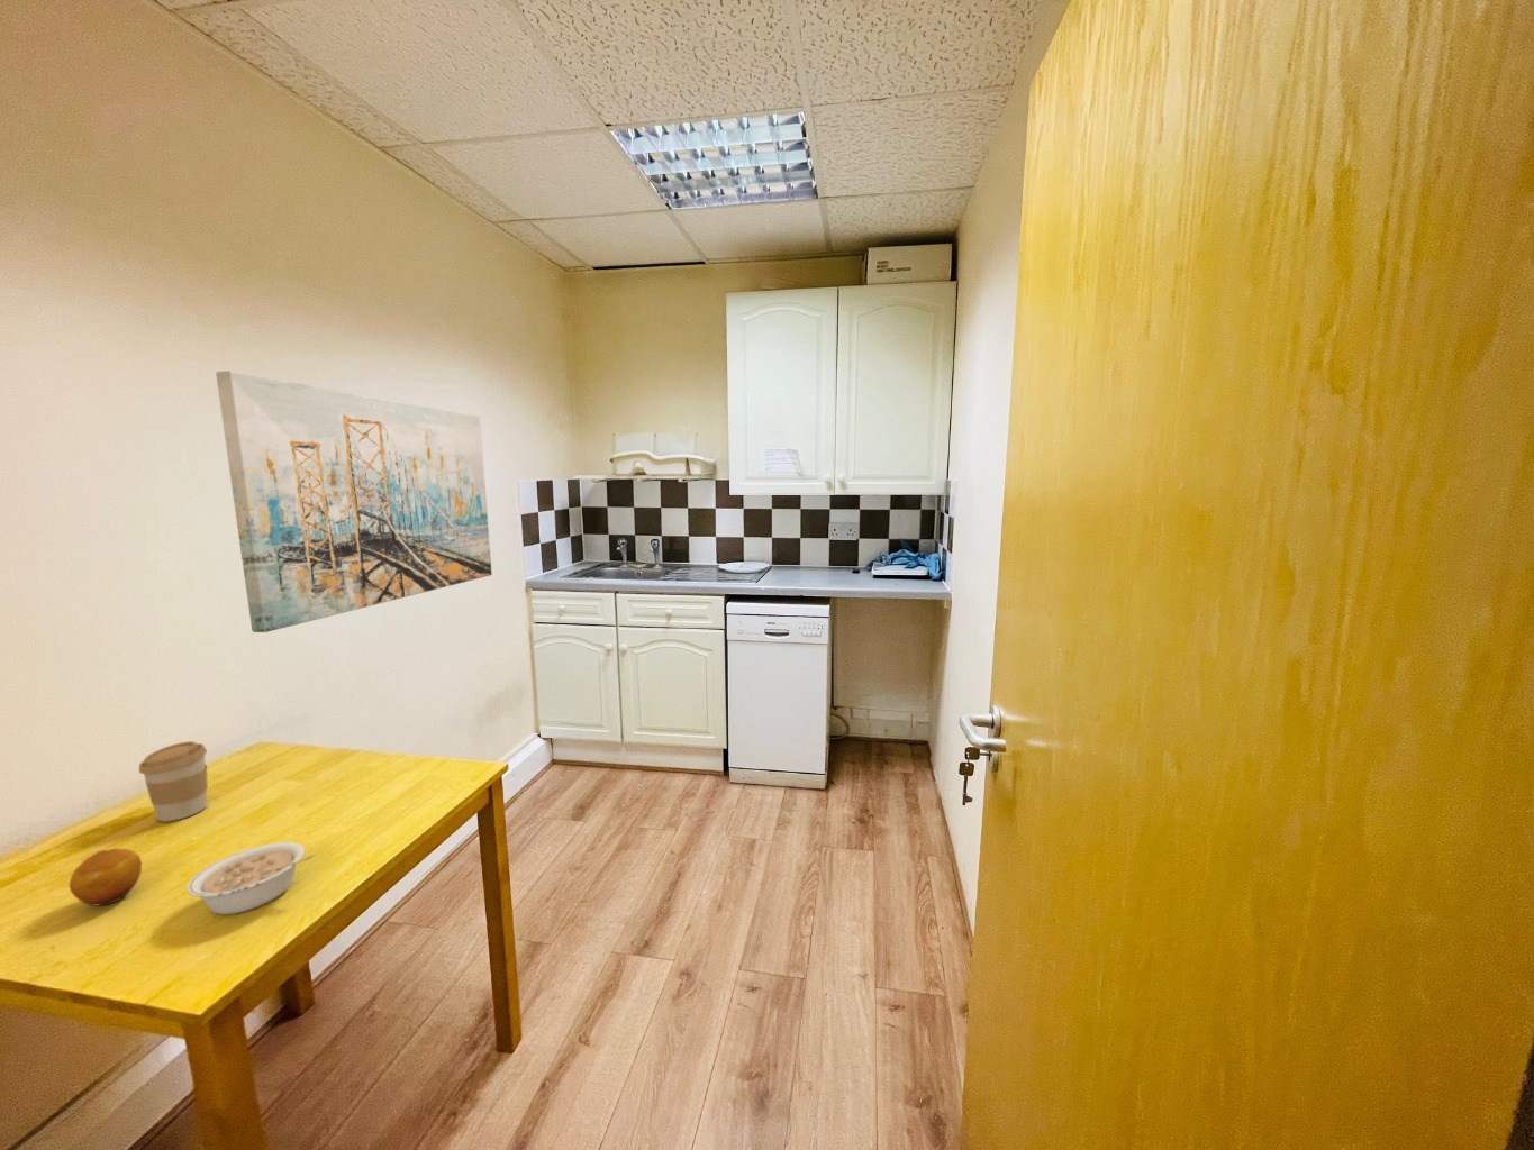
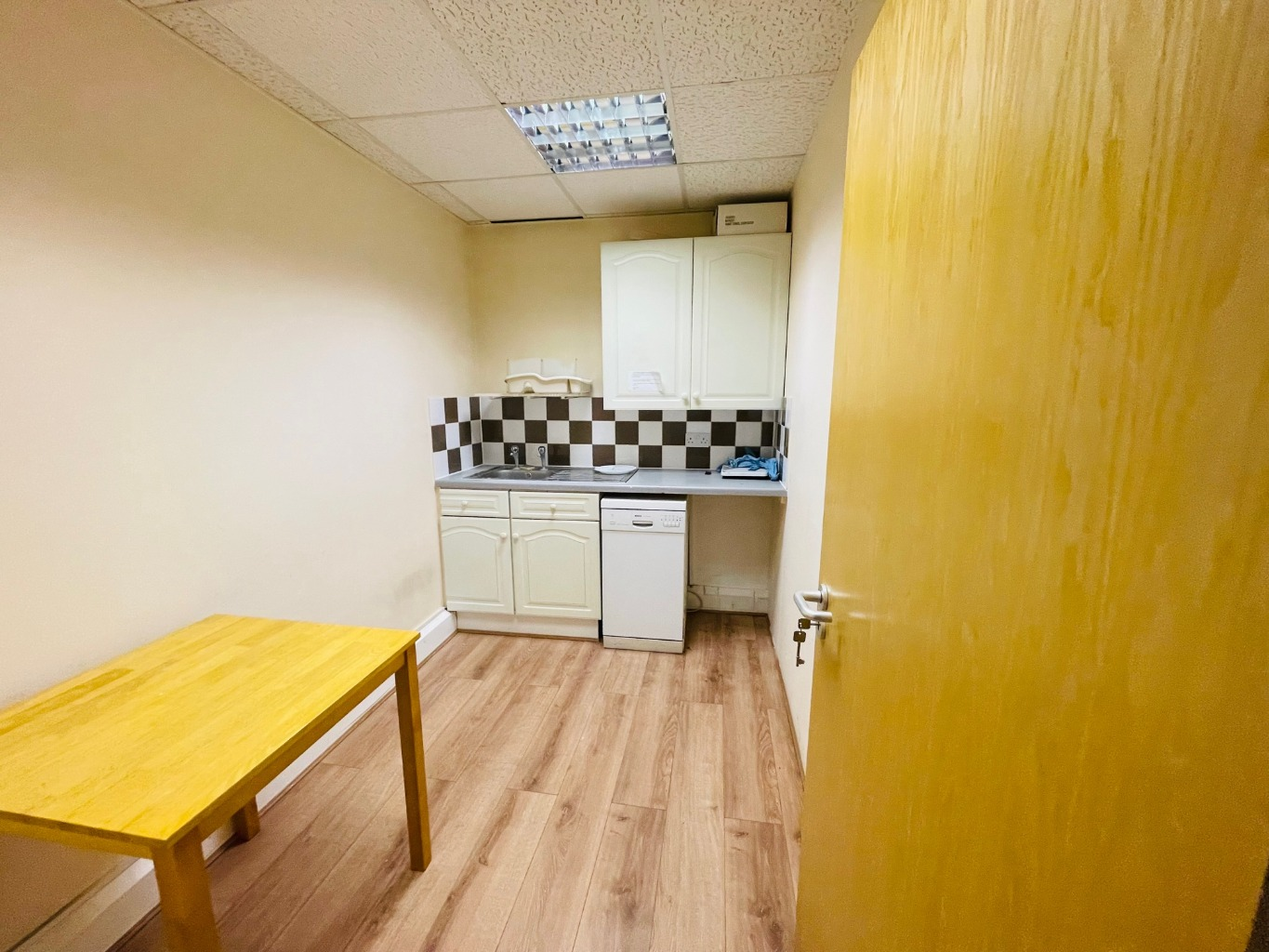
- coffee cup [138,740,209,823]
- legume [185,841,316,916]
- wall art [215,371,493,633]
- fruit [69,848,143,906]
